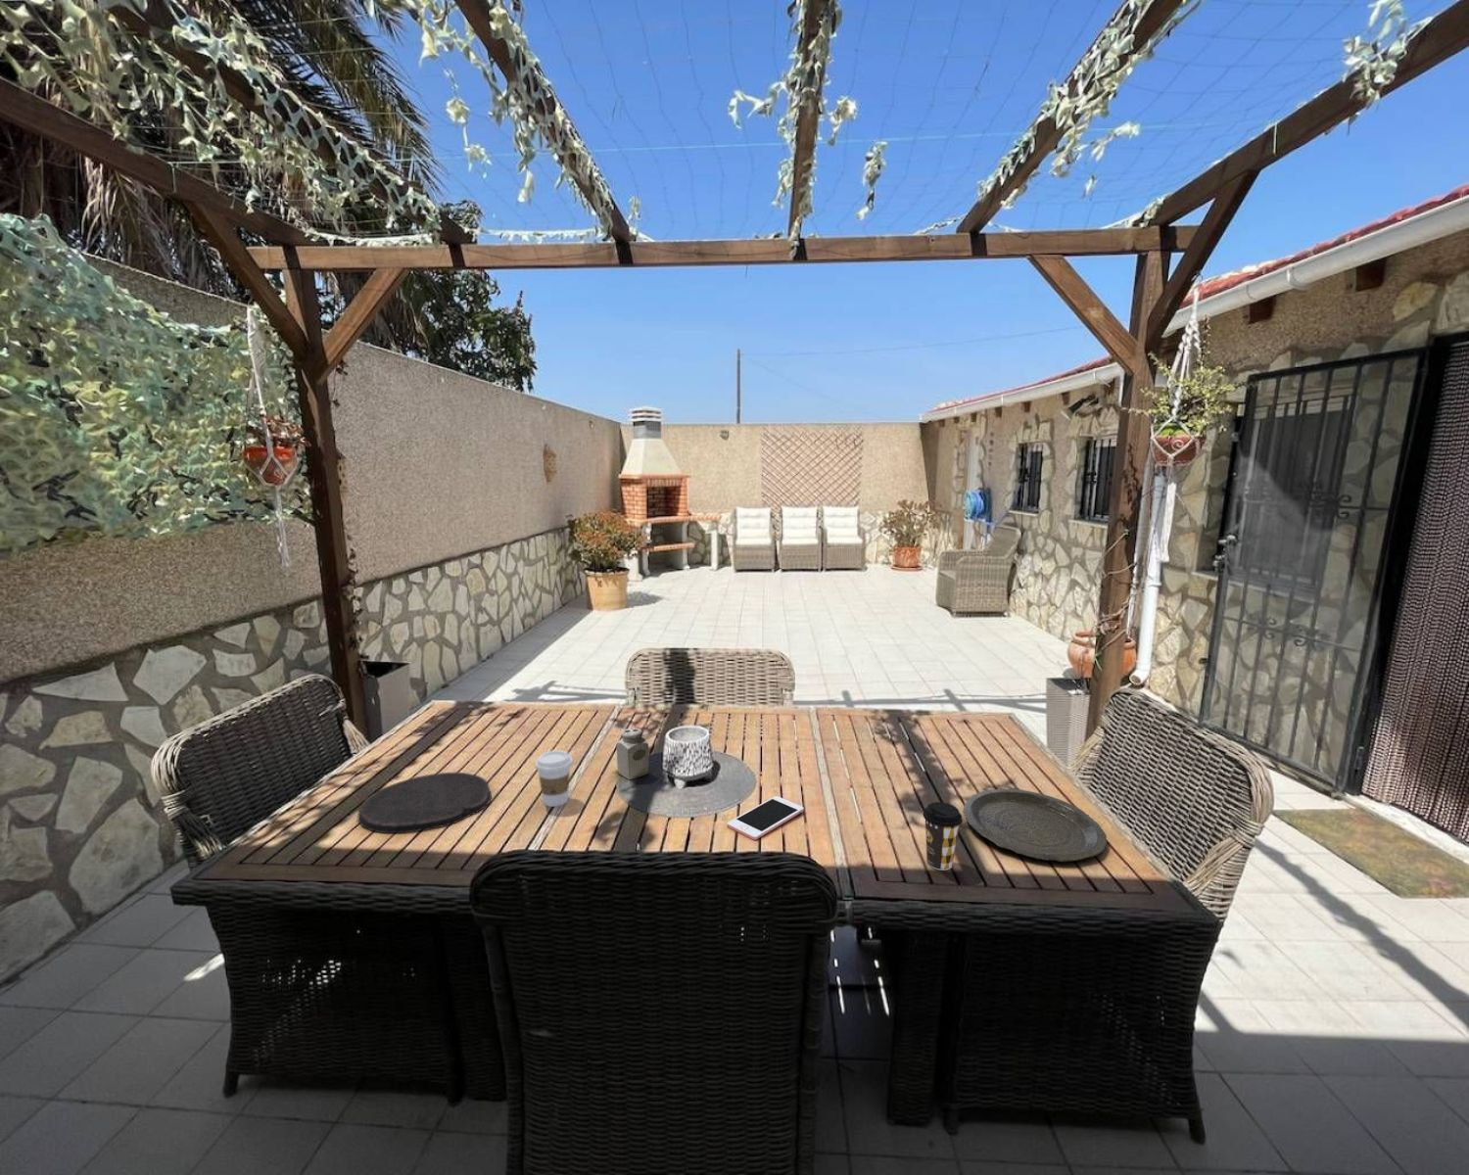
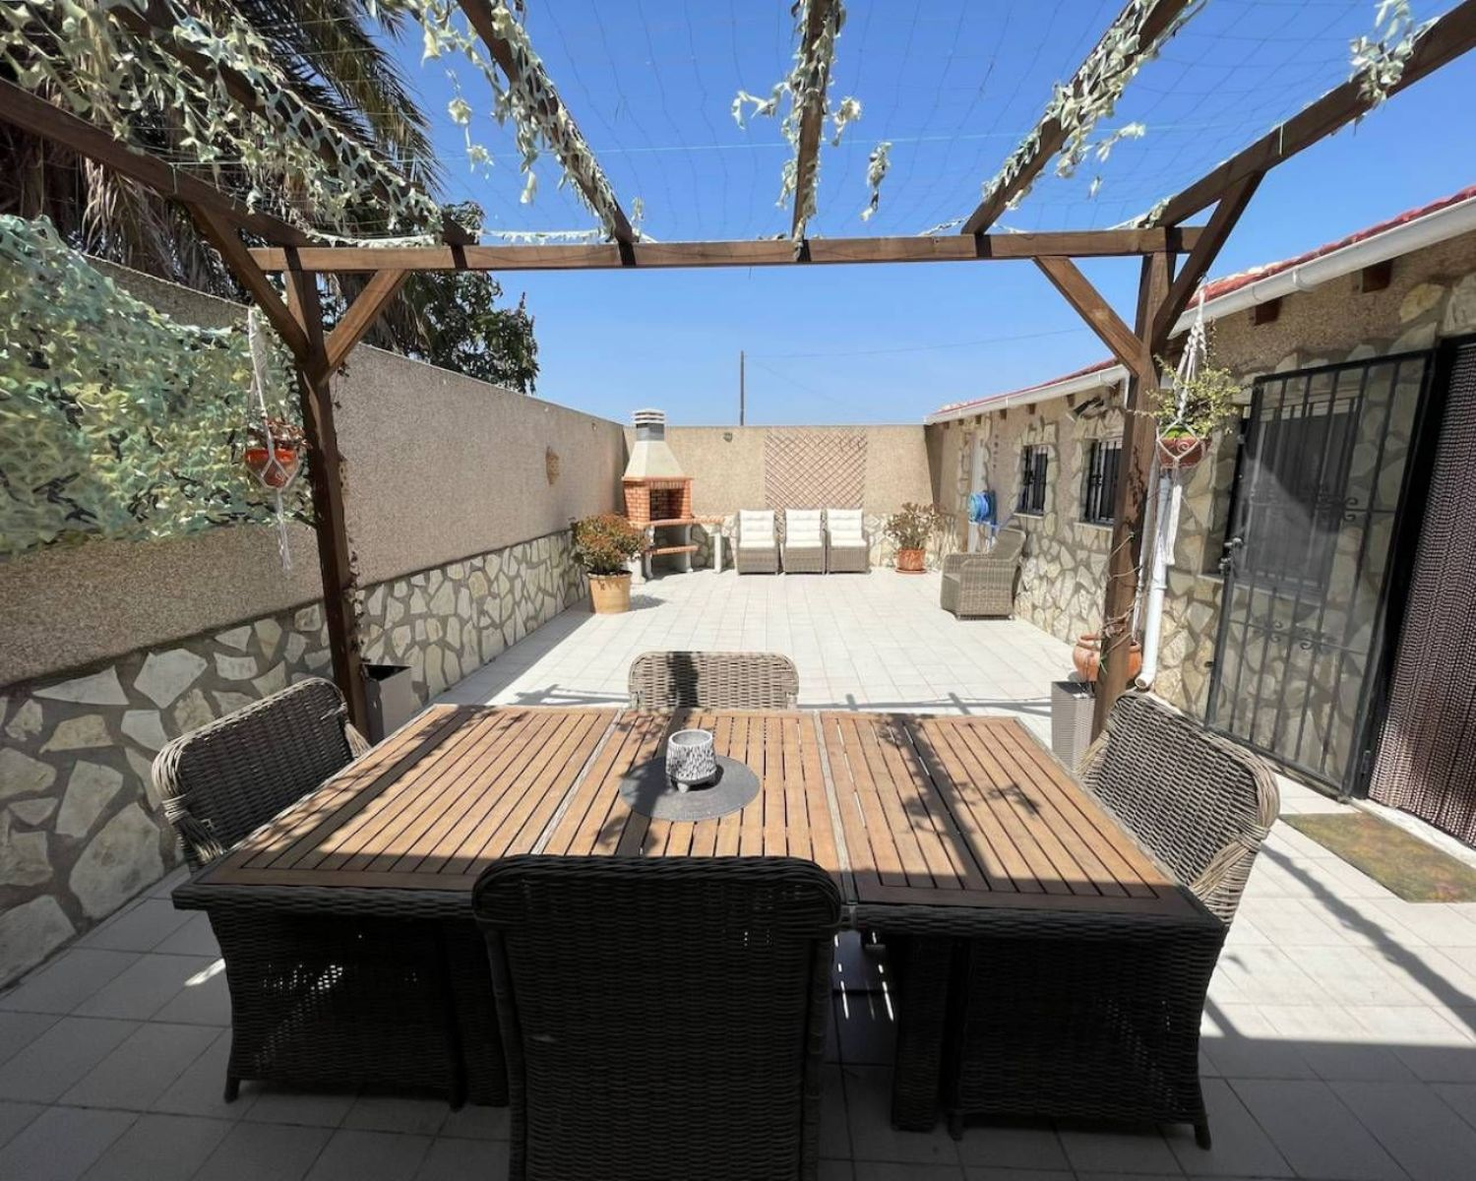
- plate [963,788,1108,862]
- coffee cup [921,801,964,872]
- plate [356,772,493,834]
- salt shaker [616,727,650,781]
- coffee cup [534,749,574,808]
- cell phone [727,795,805,842]
